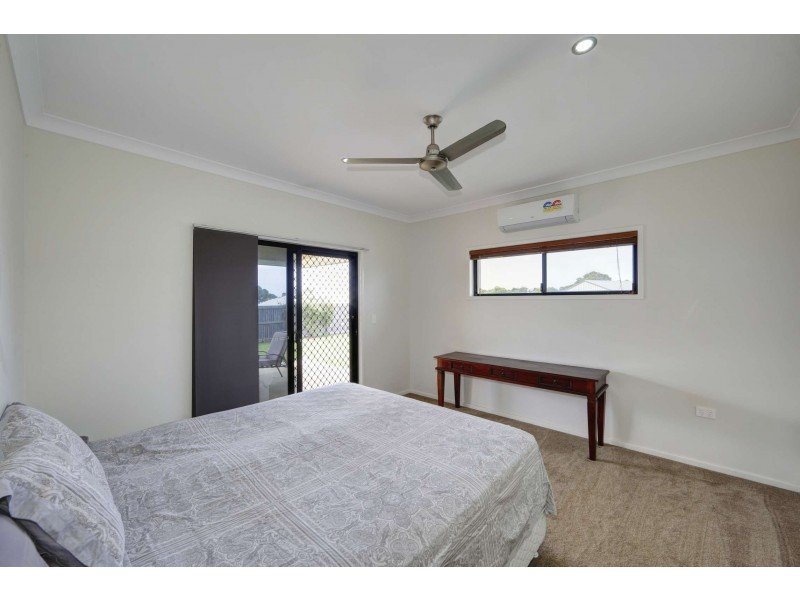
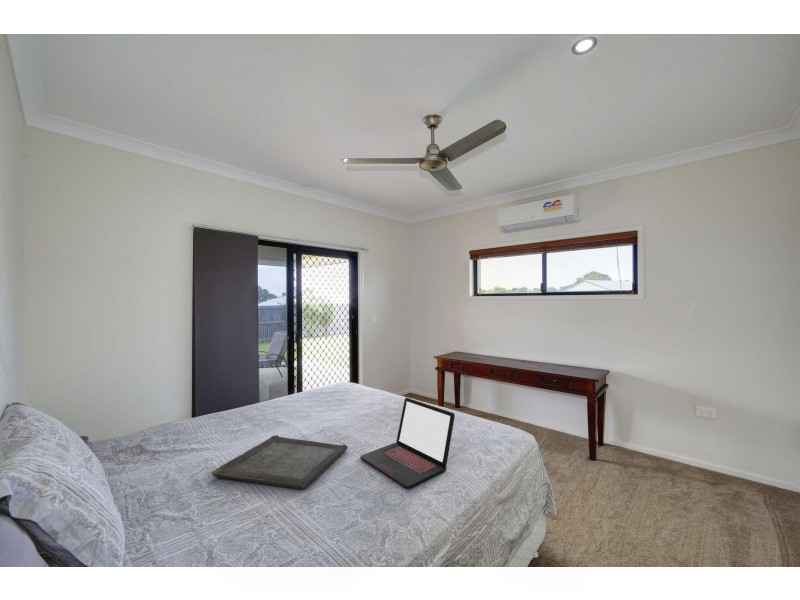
+ laptop [359,397,456,489]
+ serving tray [211,434,348,490]
